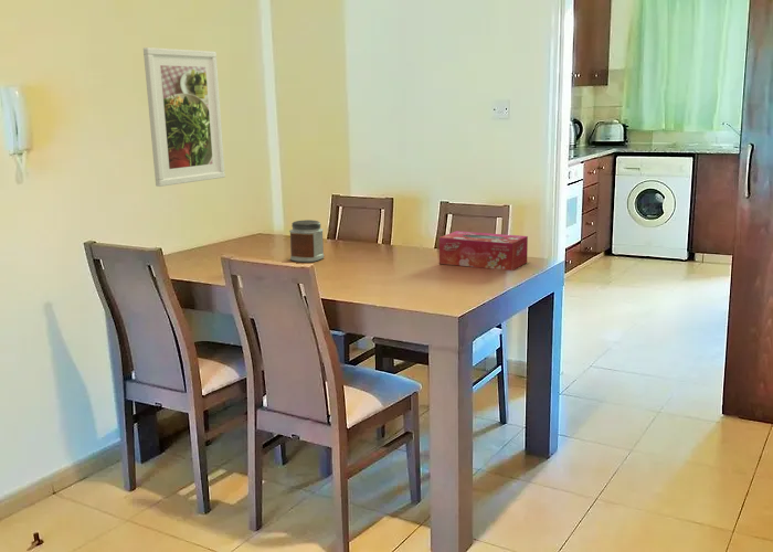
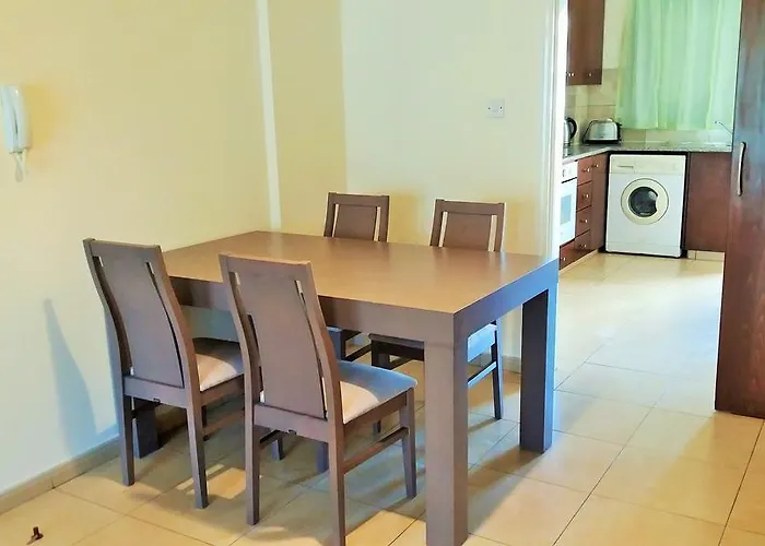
- jar [288,219,325,263]
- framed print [142,46,226,188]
- tissue box [438,230,529,272]
